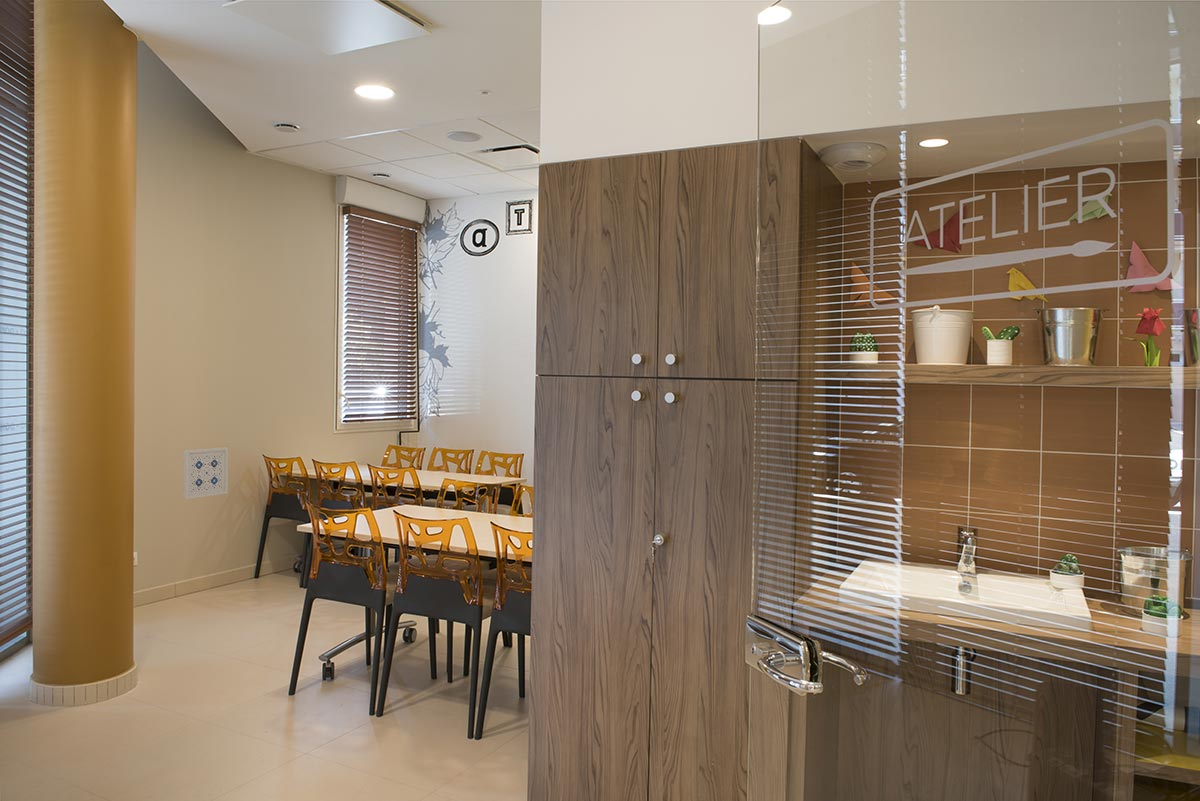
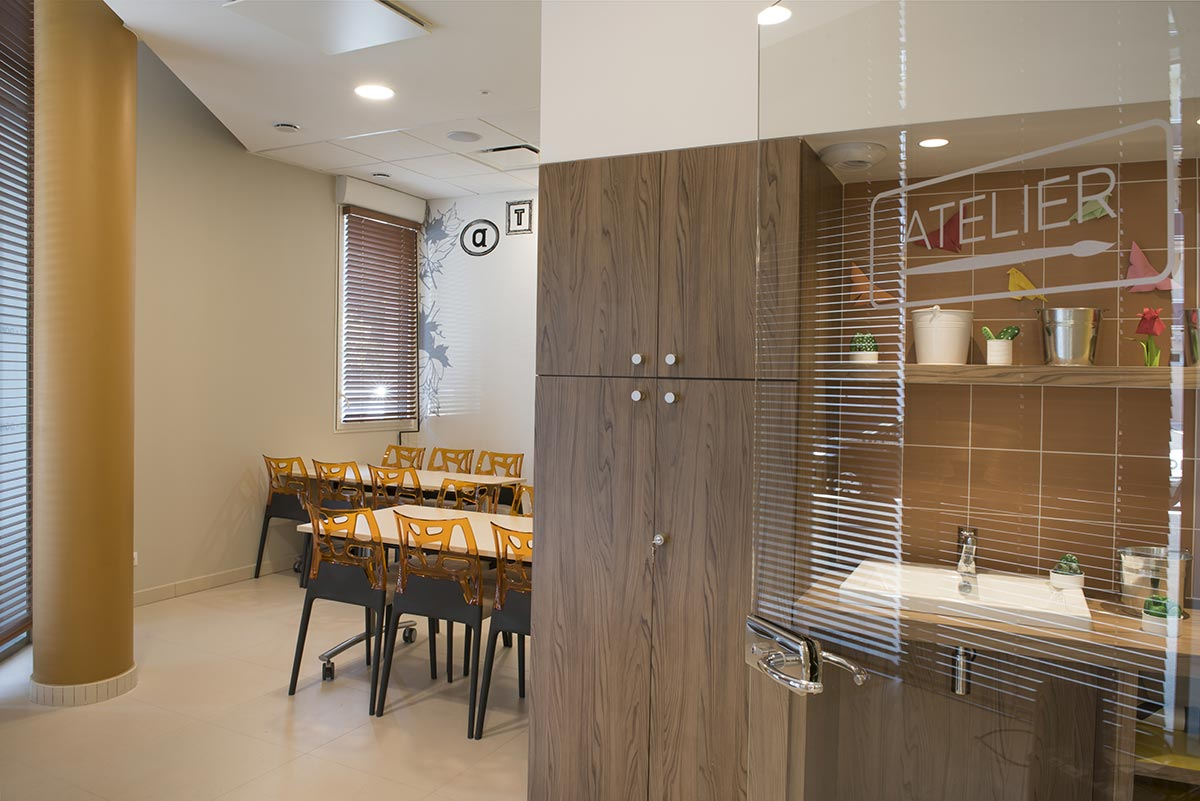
- wall art [183,446,229,500]
